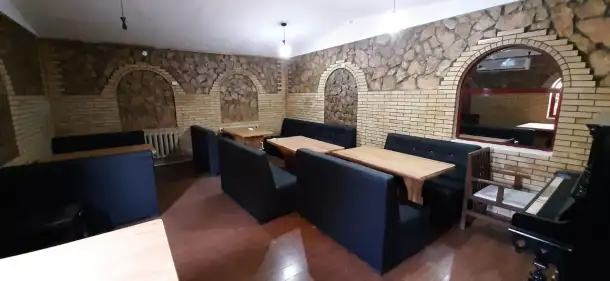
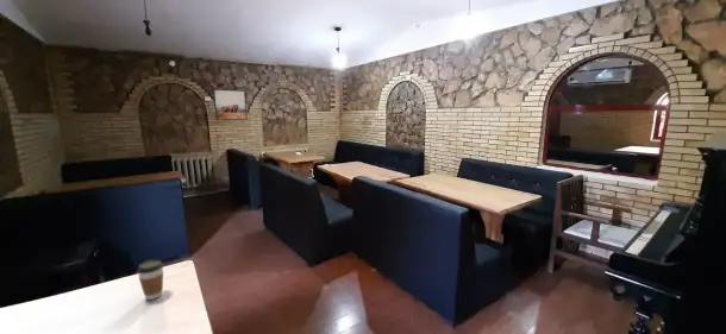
+ coffee cup [136,259,164,301]
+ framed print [212,88,249,121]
